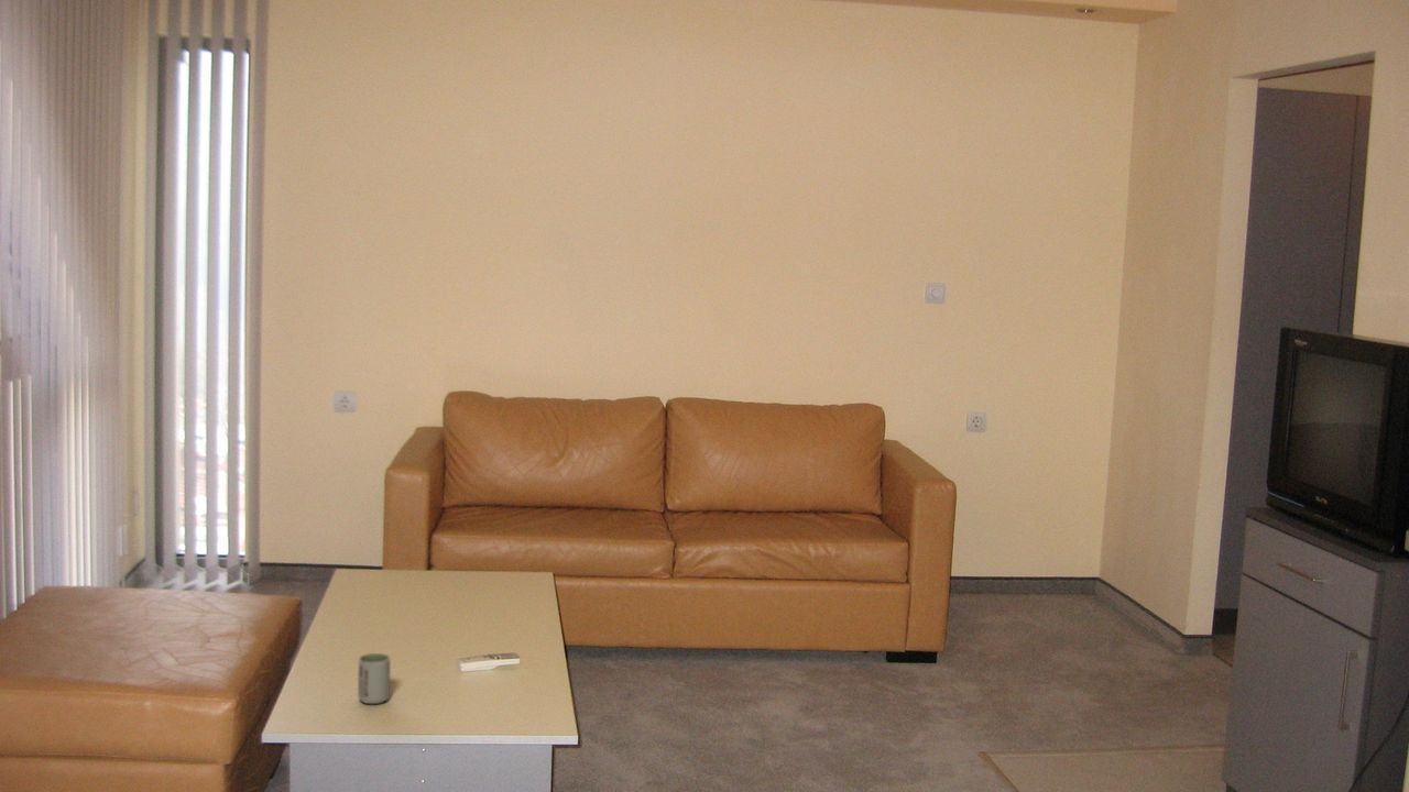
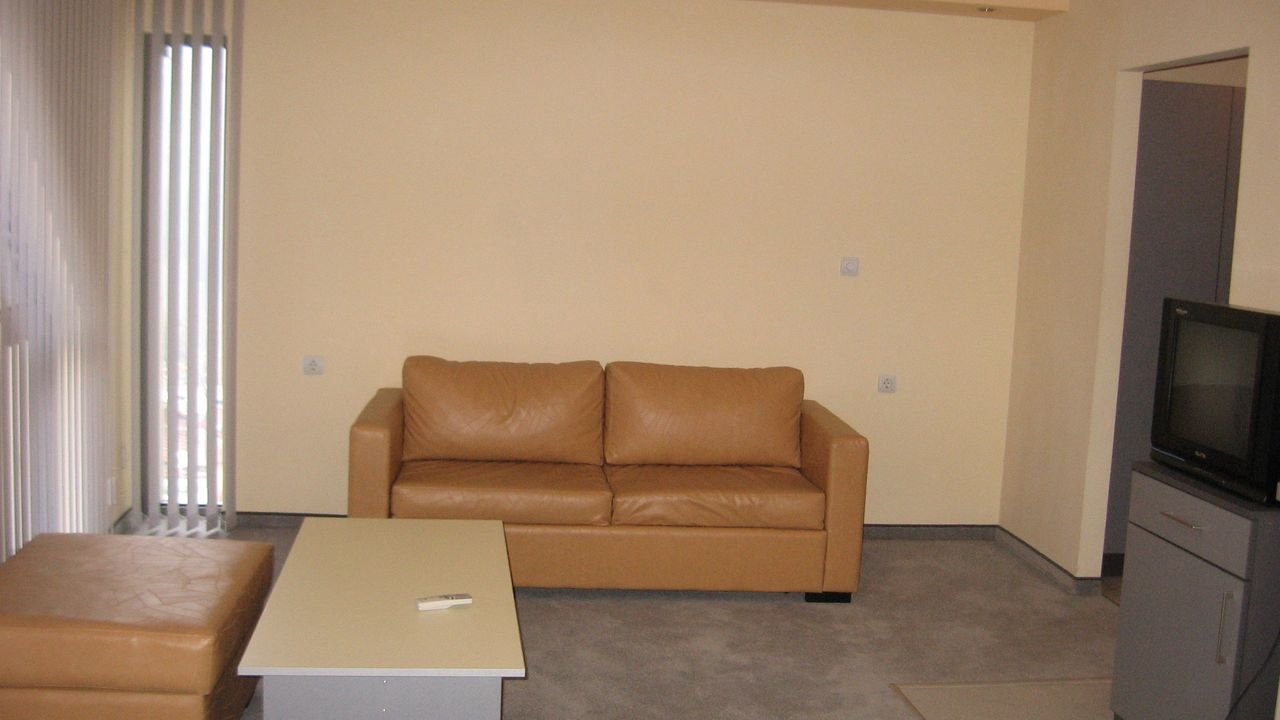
- cup [357,652,391,705]
